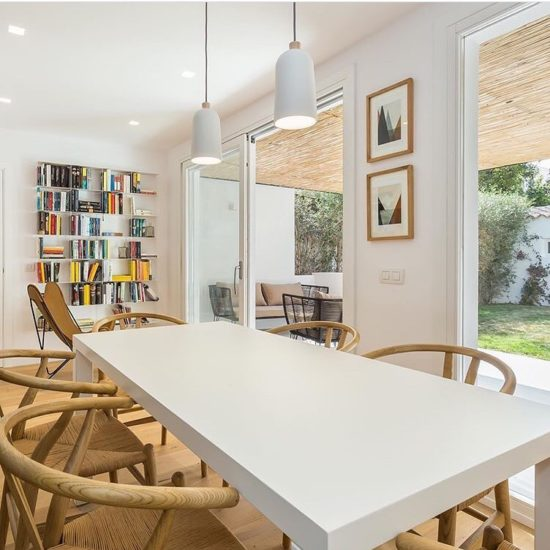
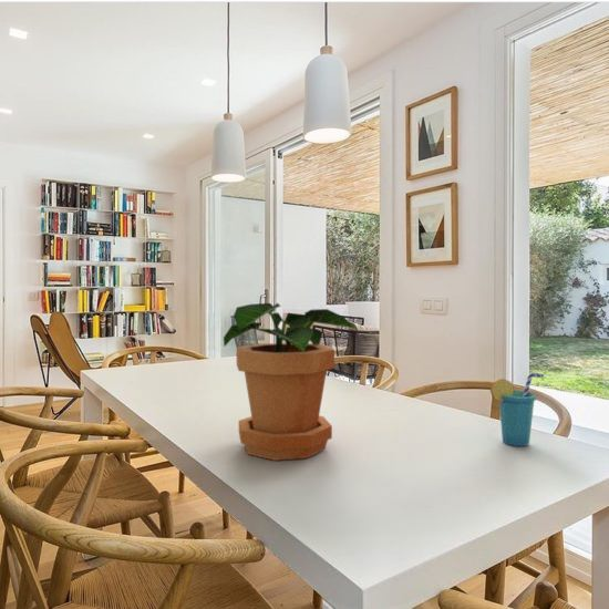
+ potted plant [223,302,360,462]
+ cup [489,371,545,447]
